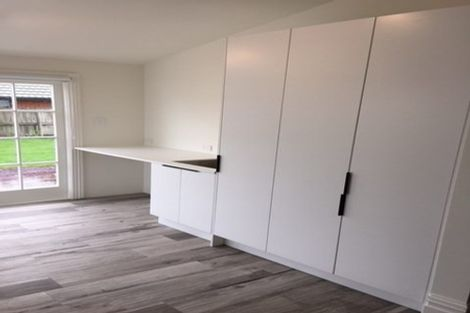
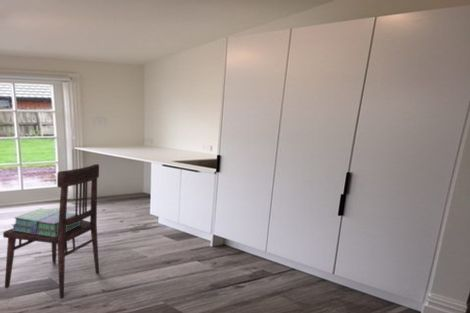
+ dining chair [2,163,100,300]
+ stack of books [12,207,80,237]
